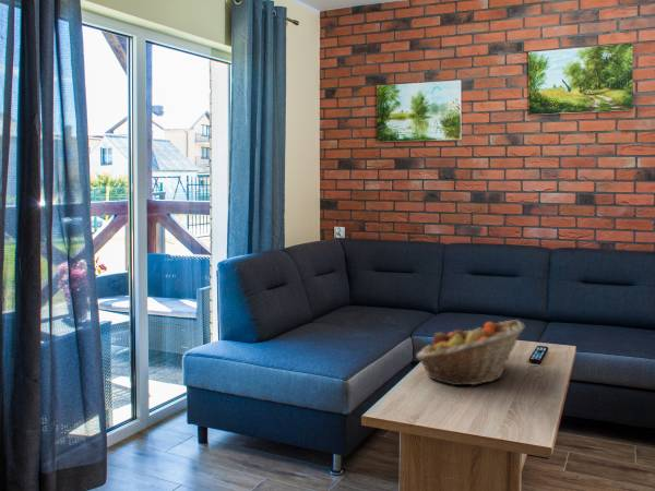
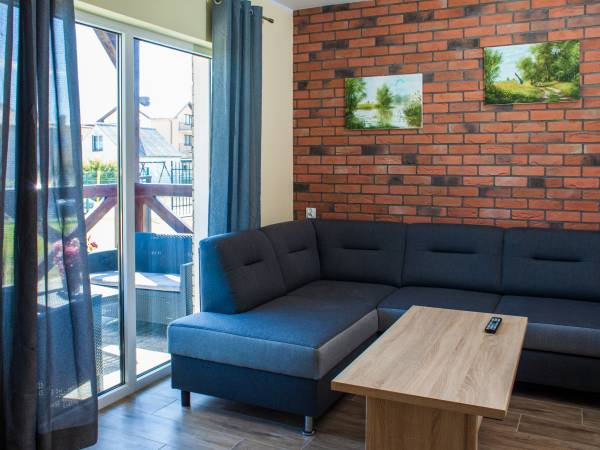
- fruit basket [415,319,525,386]
